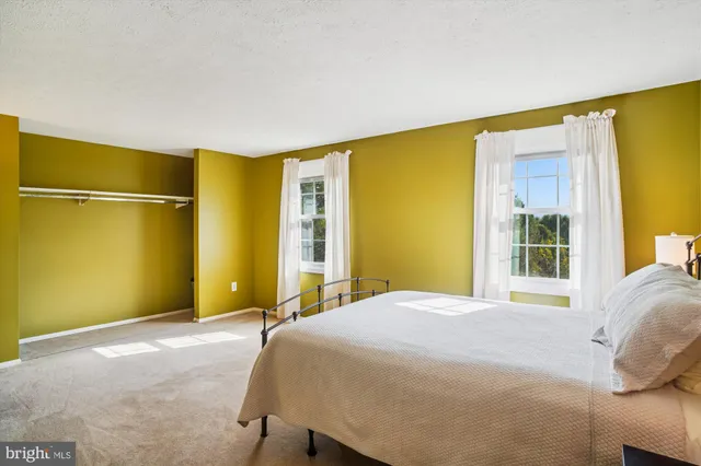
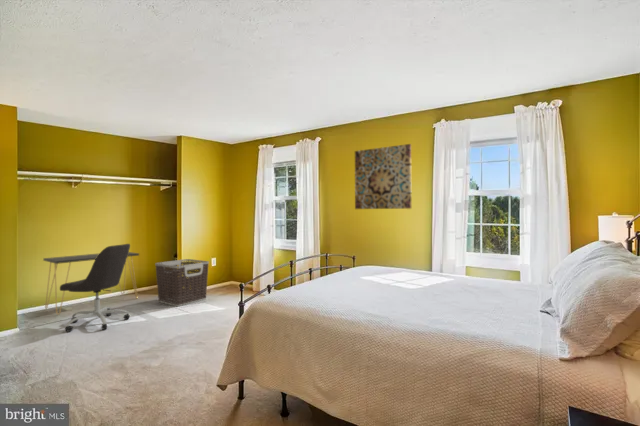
+ office chair [59,243,131,333]
+ desk [42,251,140,316]
+ wall art [354,143,412,210]
+ clothes hamper [154,258,210,307]
